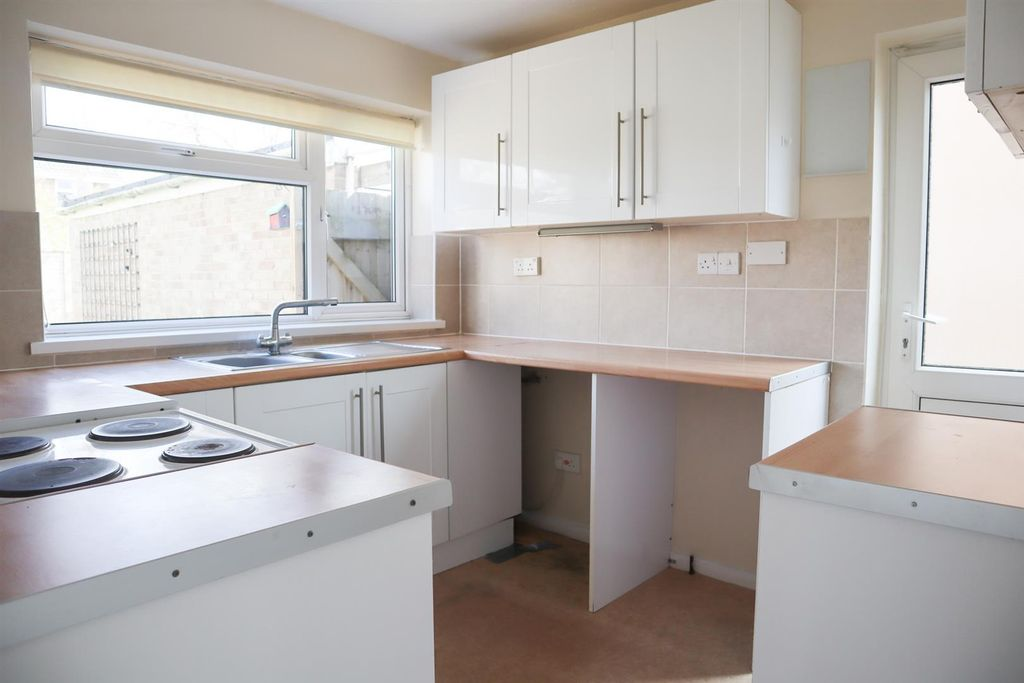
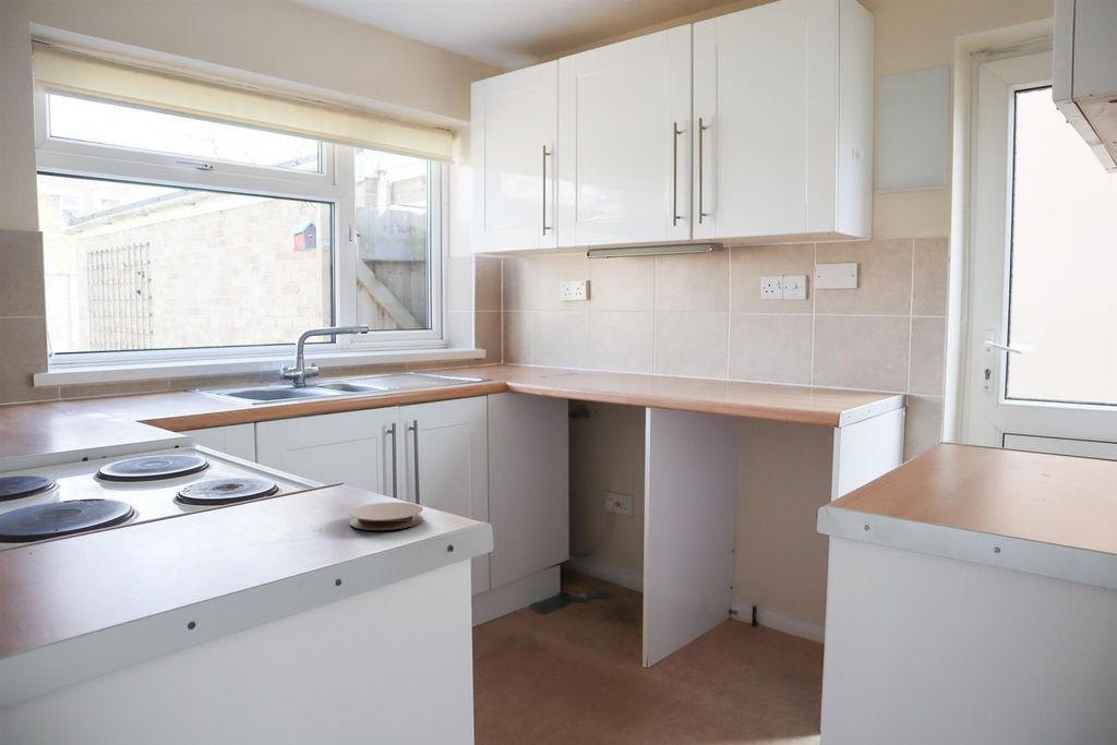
+ coaster [348,501,424,531]
